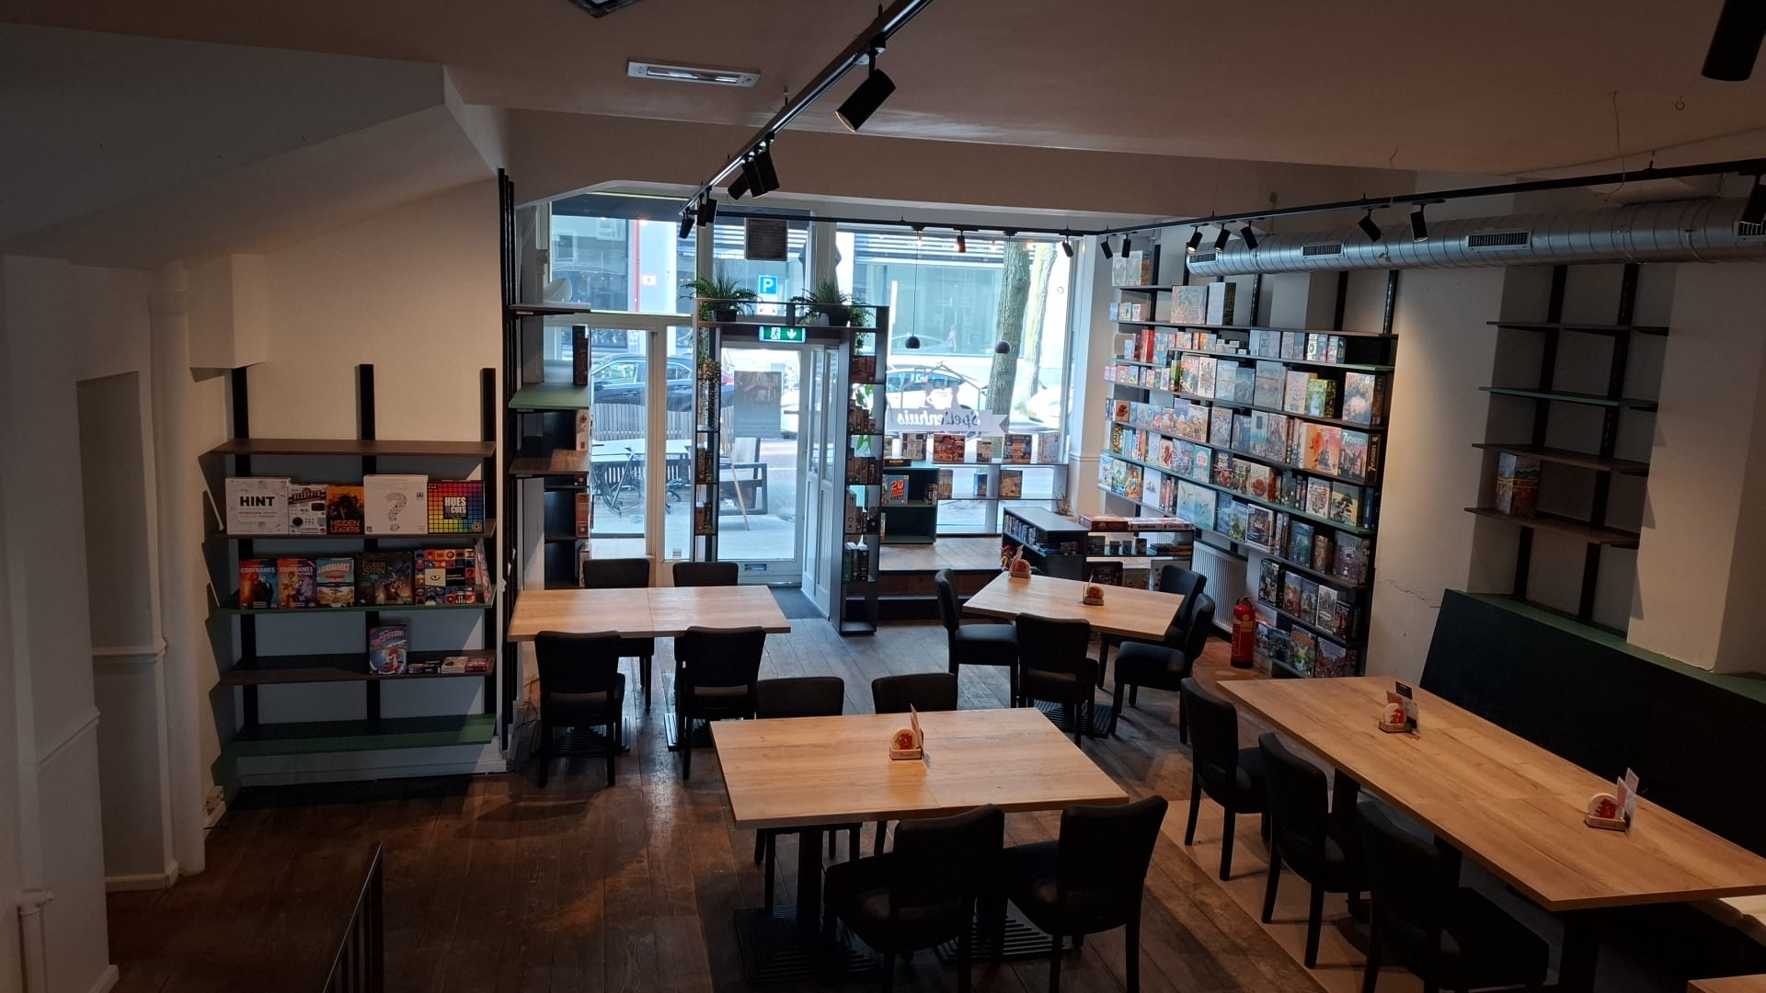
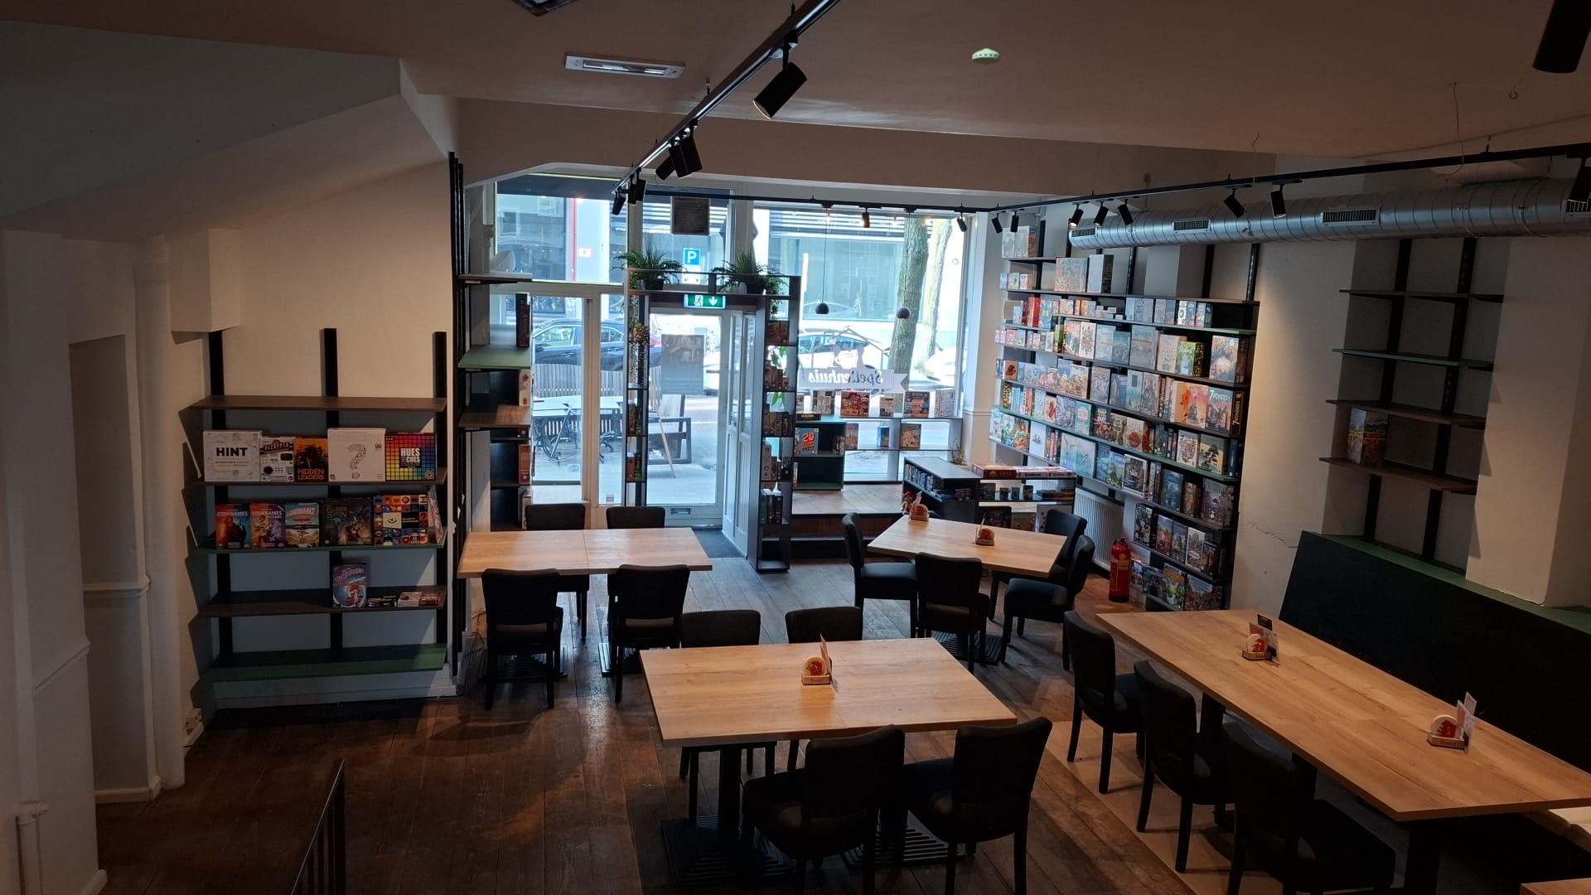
+ smoke detector [971,48,1001,66]
